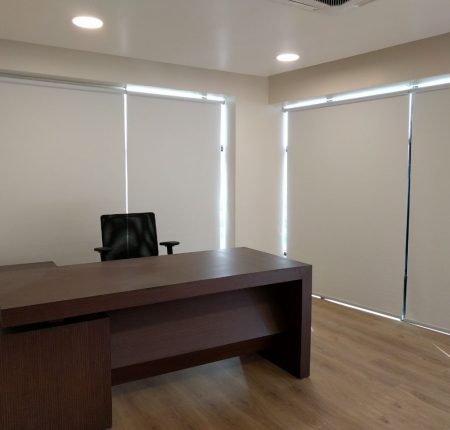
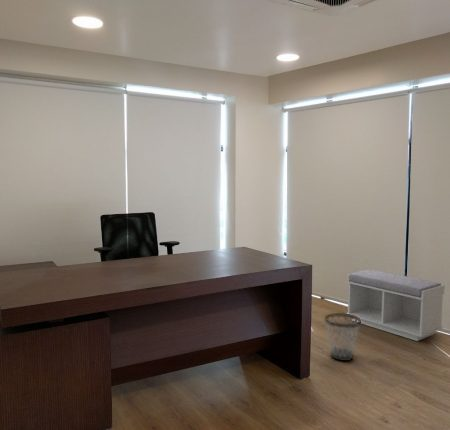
+ wastebasket [324,312,361,362]
+ bench [345,269,446,342]
